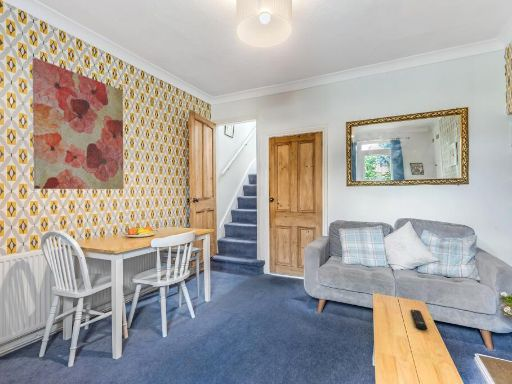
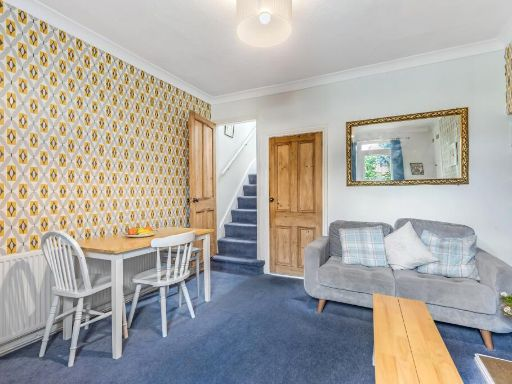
- remote control [410,309,428,331]
- wall art [32,57,125,190]
